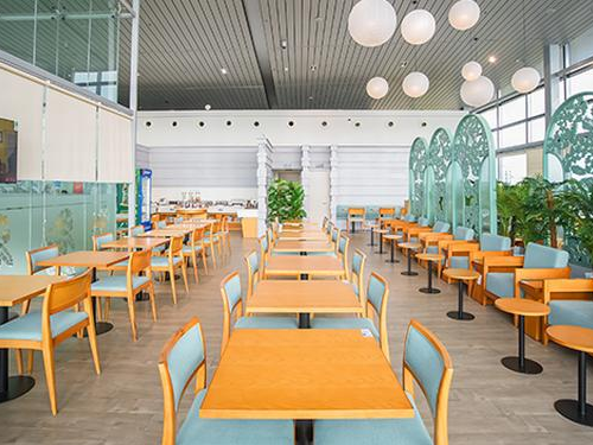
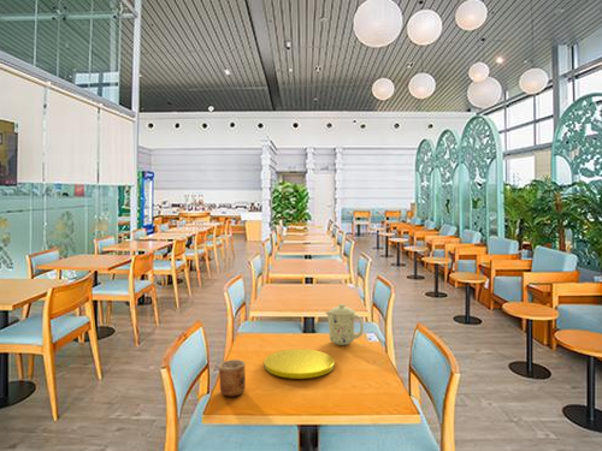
+ plate [262,348,336,380]
+ cup [217,358,247,398]
+ mug [324,303,365,346]
